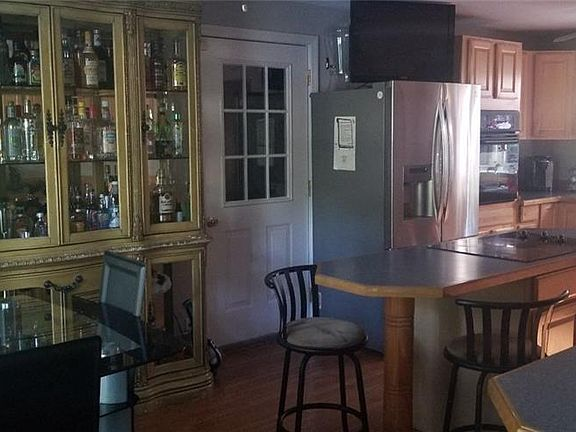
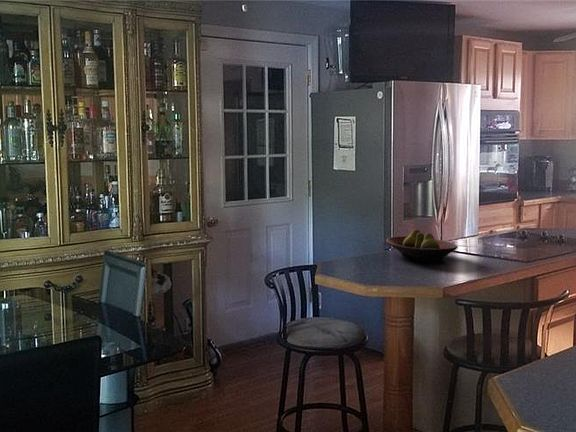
+ fruit bowl [385,229,459,263]
